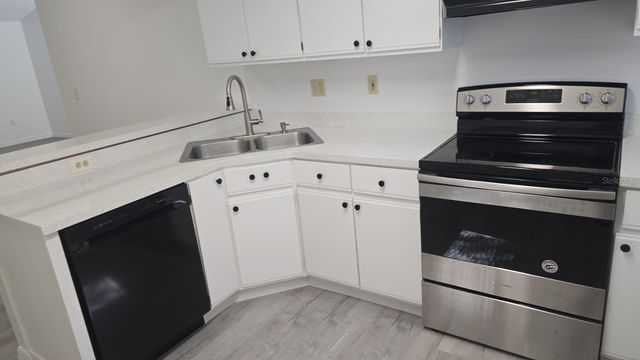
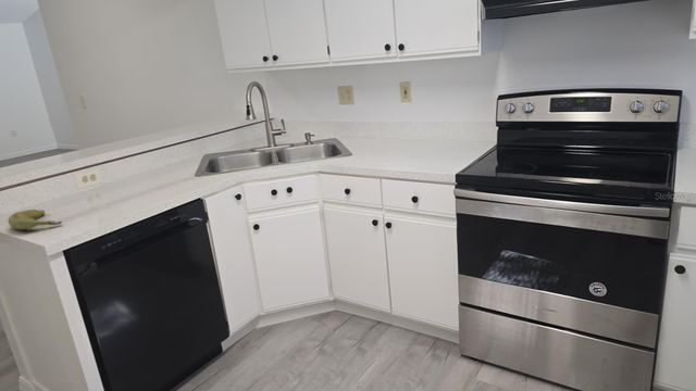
+ banana [7,209,62,230]
